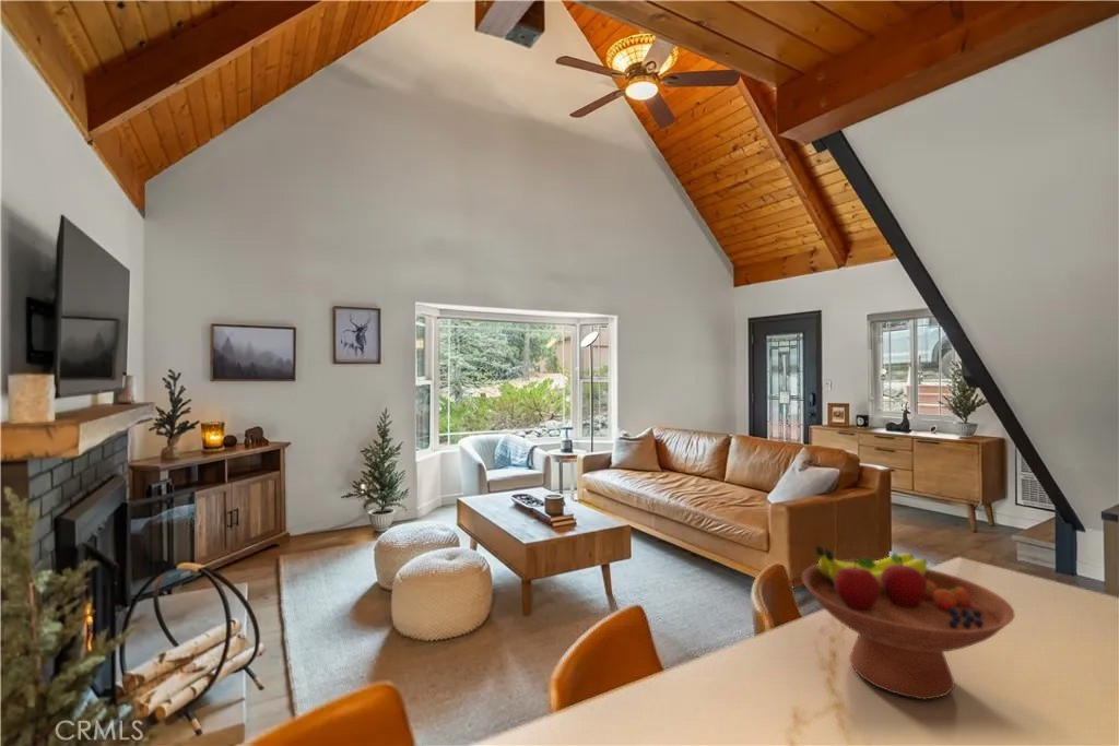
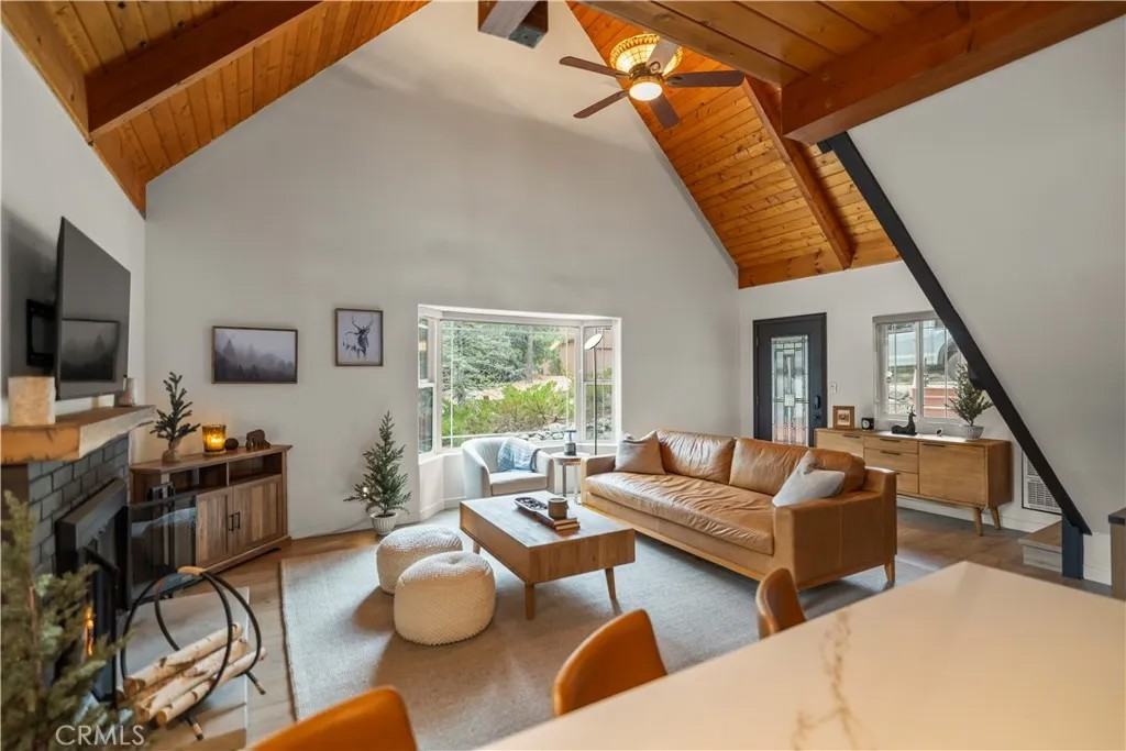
- fruit bowl [801,545,1016,701]
